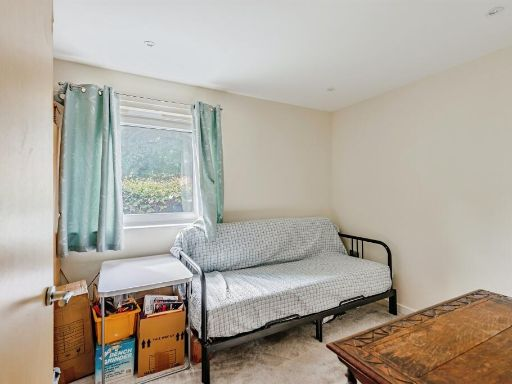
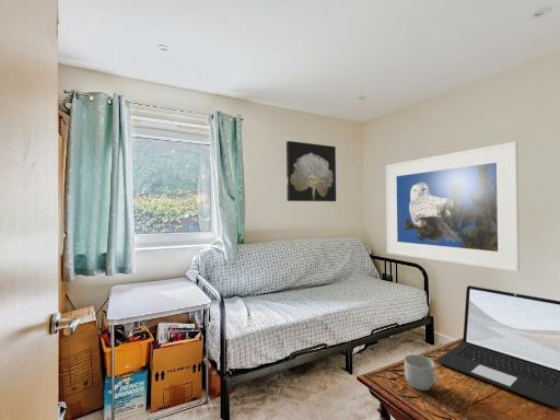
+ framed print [385,141,521,272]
+ mug [404,353,440,392]
+ laptop [435,284,560,408]
+ wall art [285,140,337,202]
